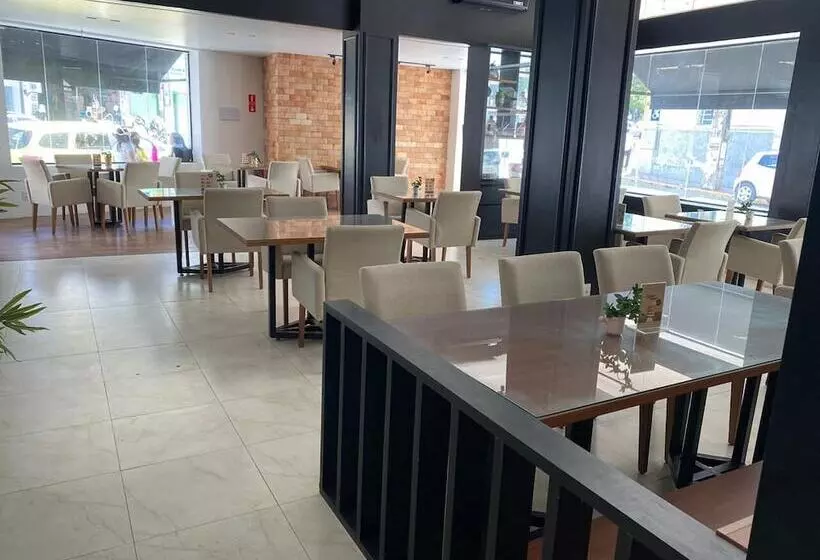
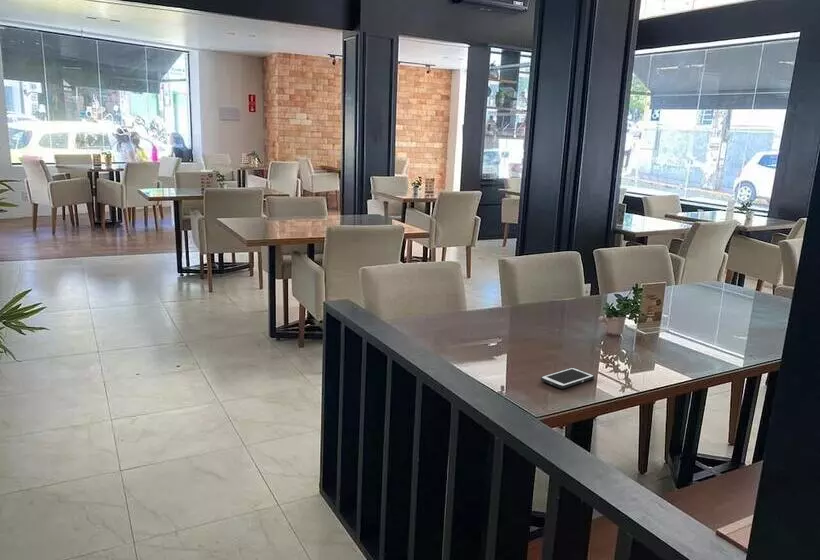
+ cell phone [540,367,595,390]
